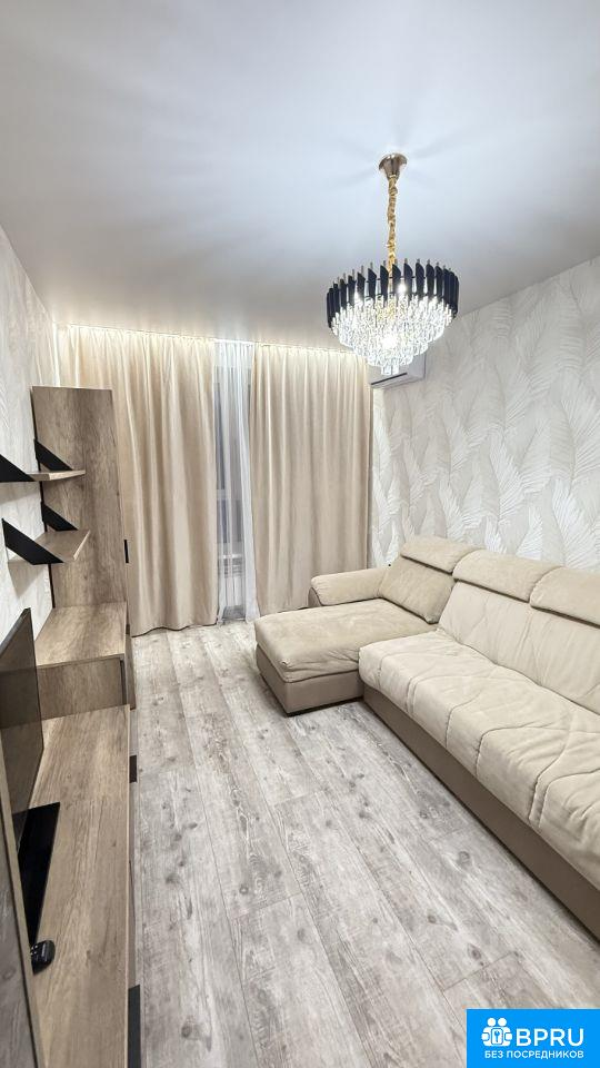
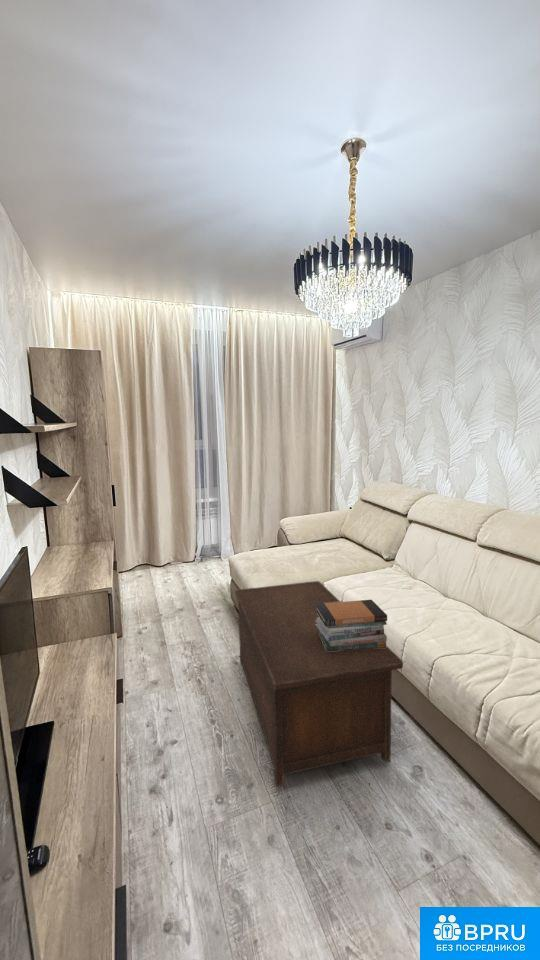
+ book stack [315,599,388,651]
+ cabinet [234,580,404,789]
